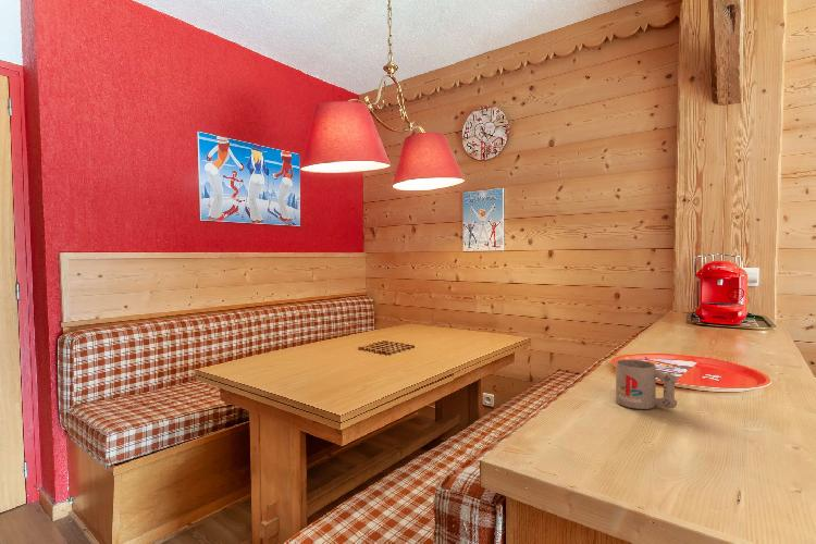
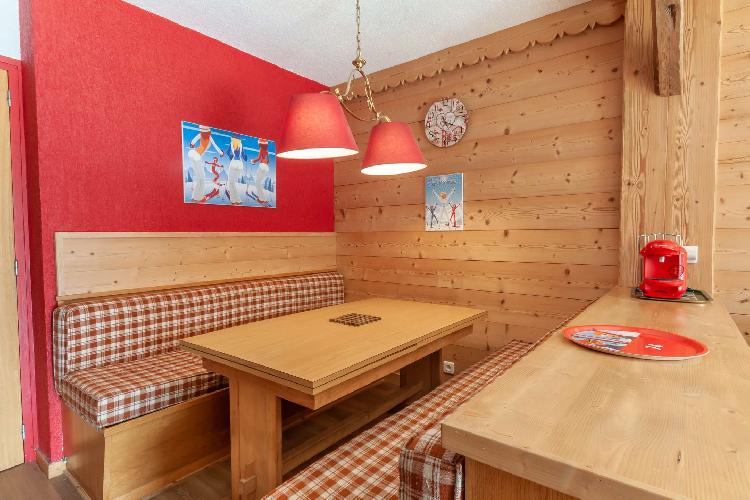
- mug [615,358,678,410]
